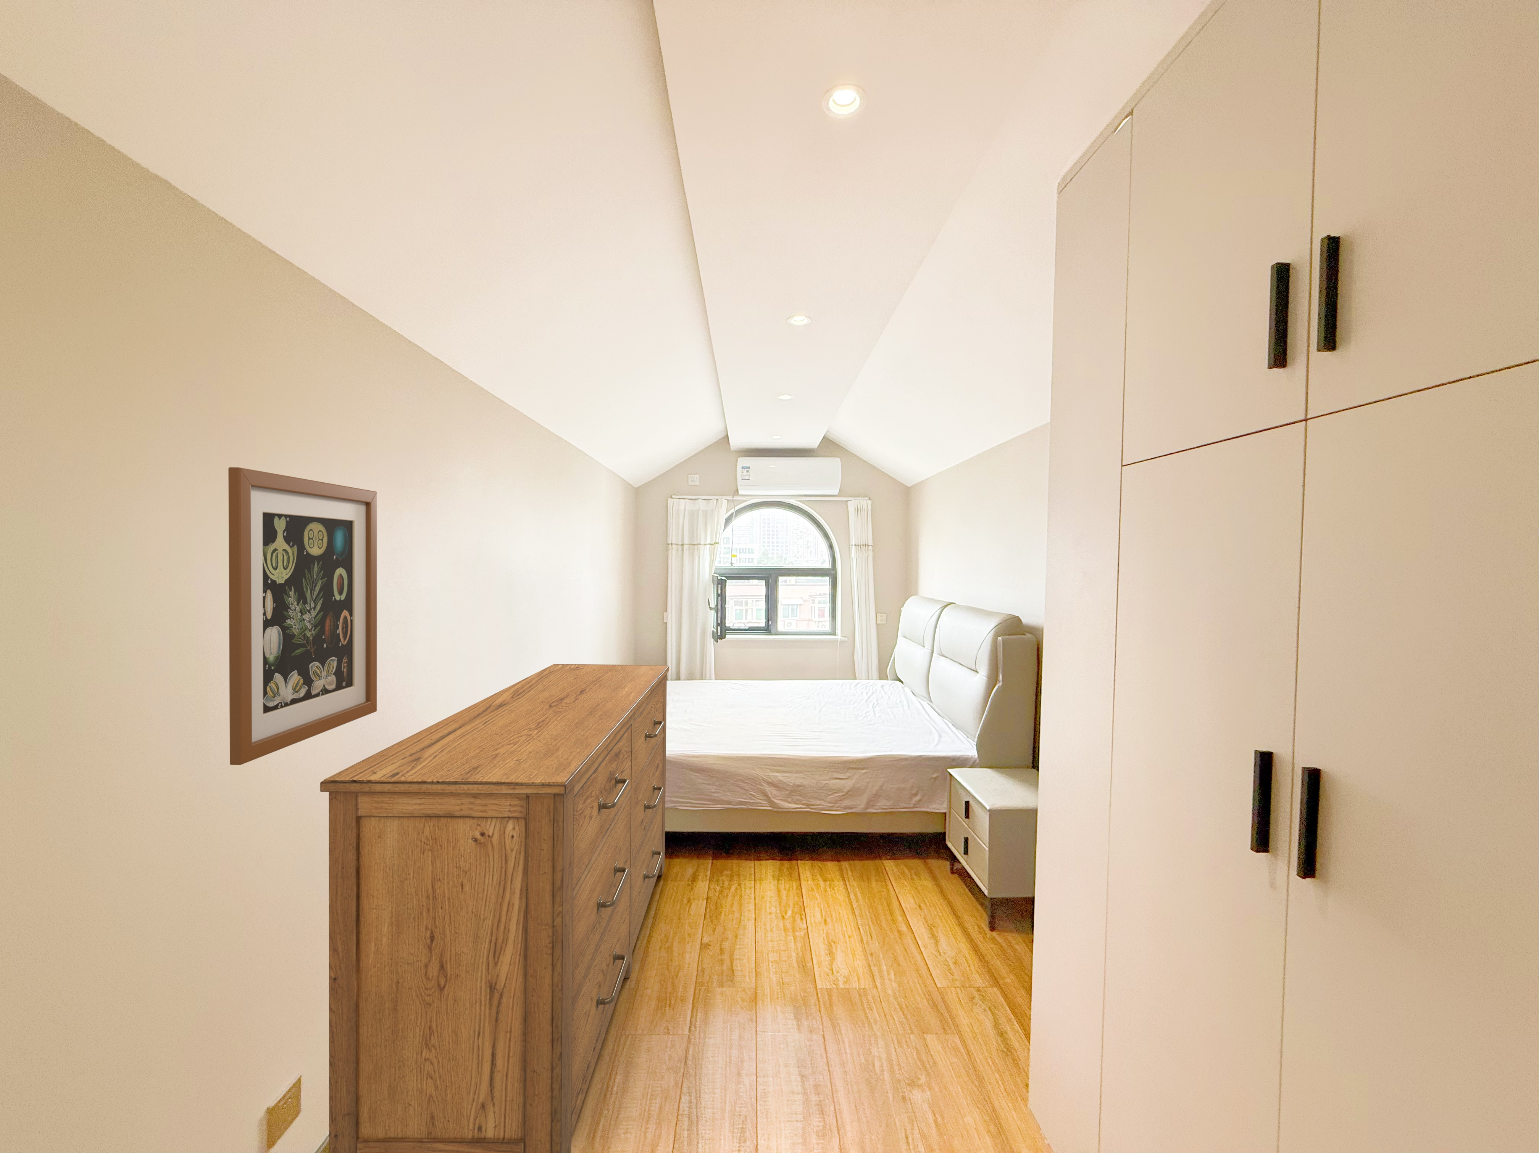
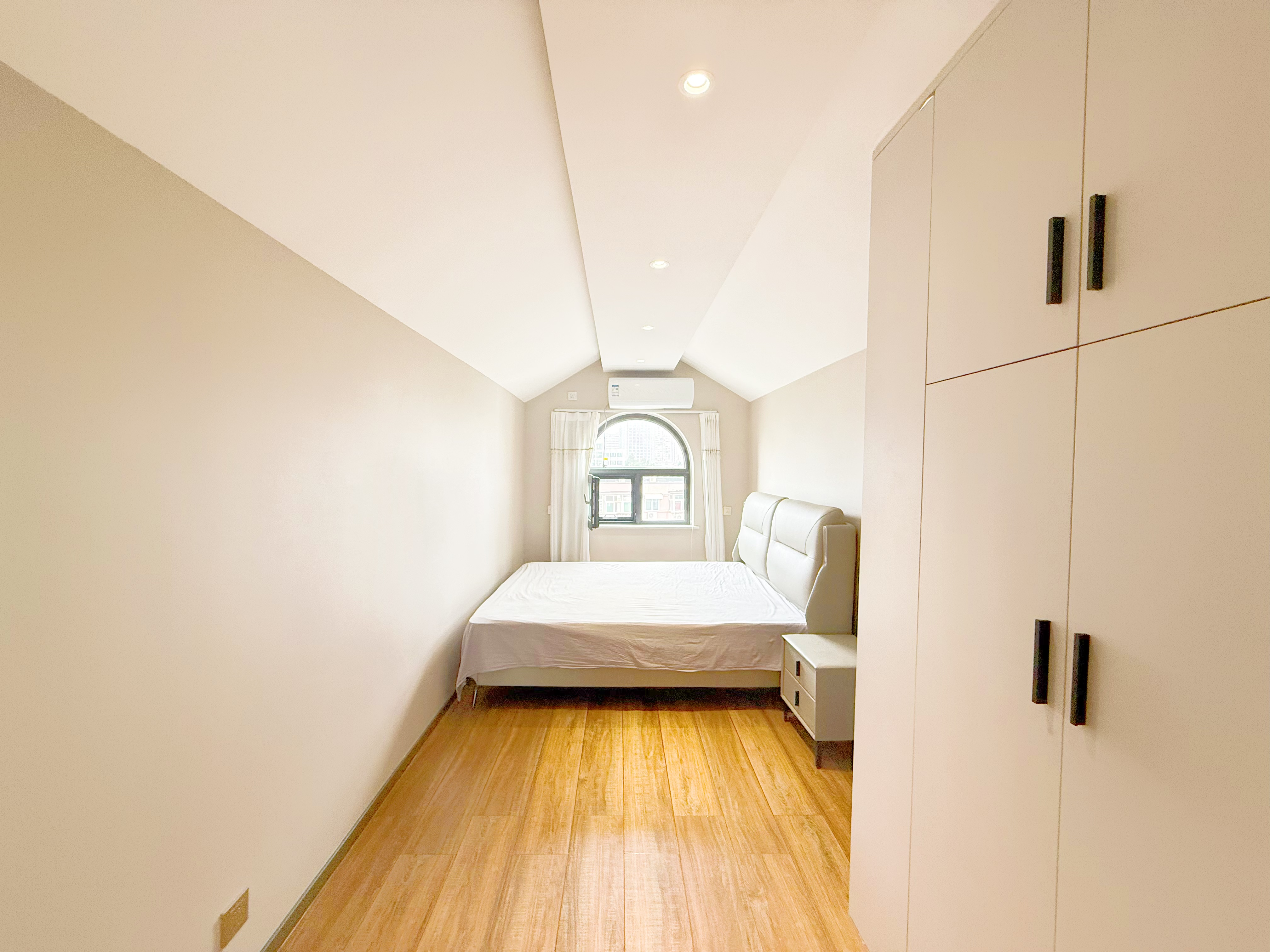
- dresser [320,664,669,1153]
- wall art [228,466,378,765]
